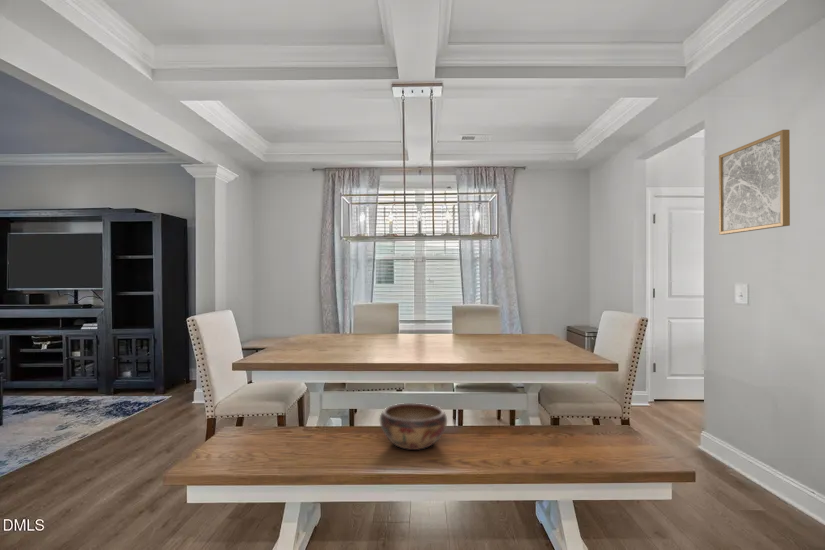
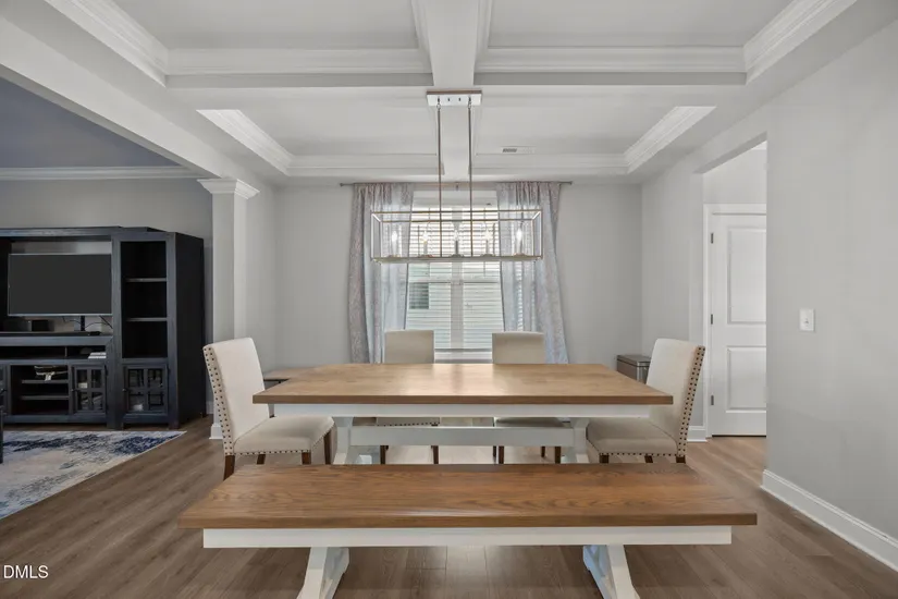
- wall art [718,129,791,236]
- decorative bowl [379,402,448,451]
